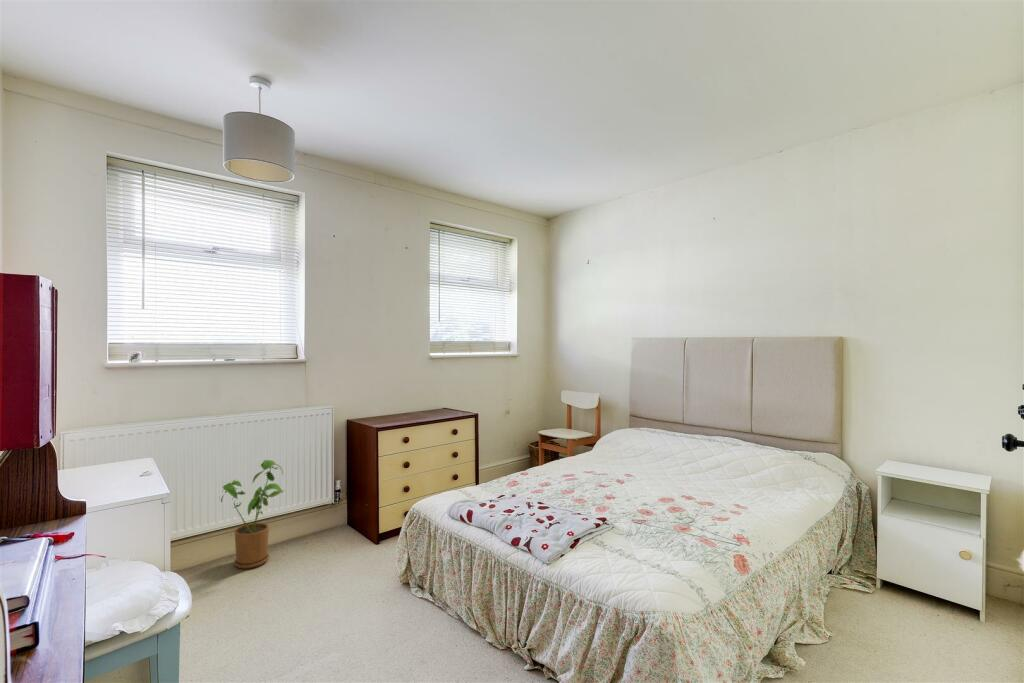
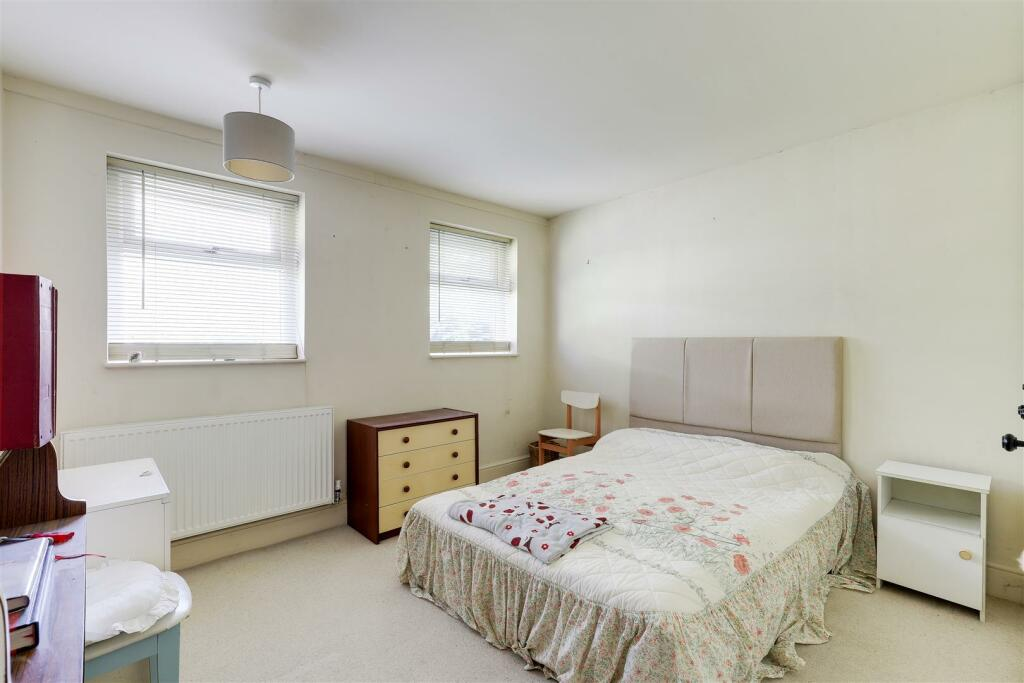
- house plant [220,459,285,570]
